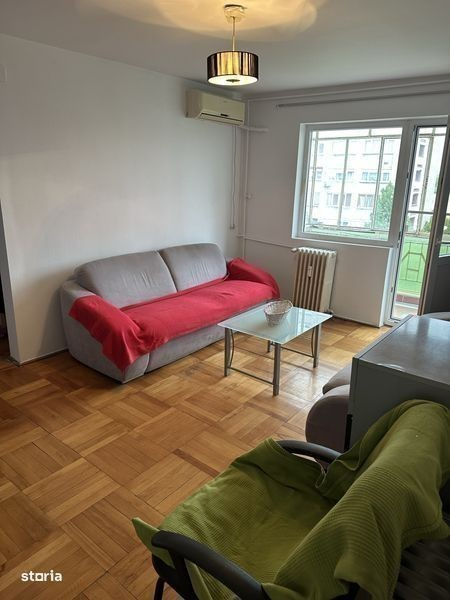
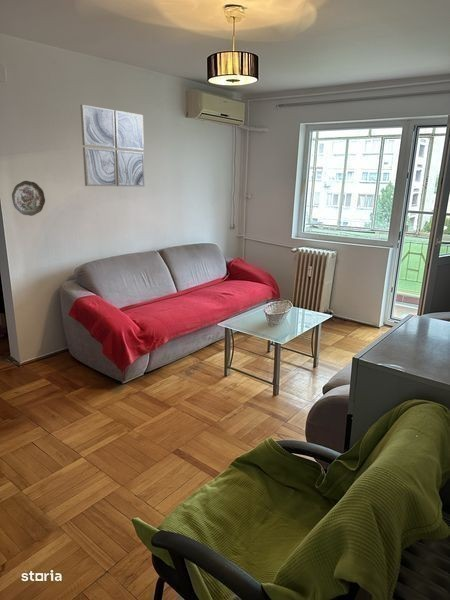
+ decorative plate [11,180,46,217]
+ wall art [79,104,145,188]
